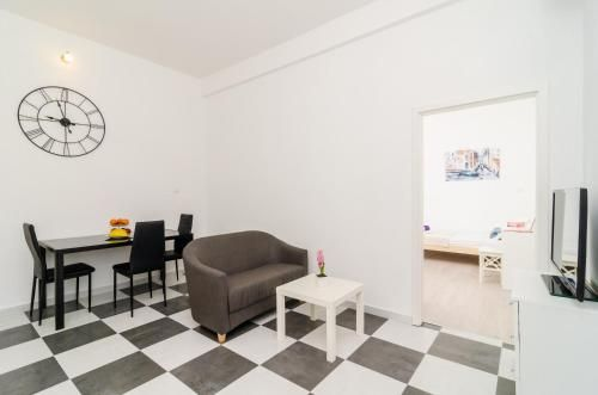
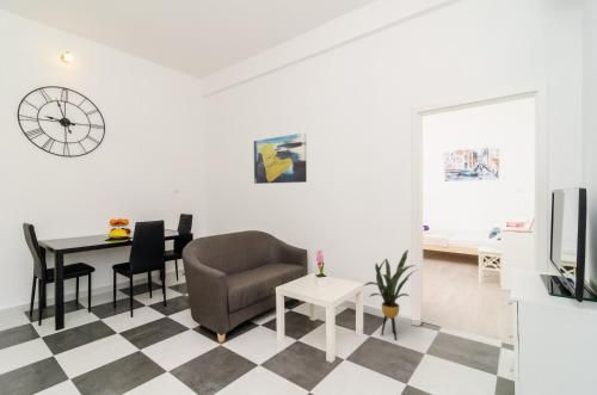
+ house plant [362,248,418,341]
+ wall art [253,131,308,185]
